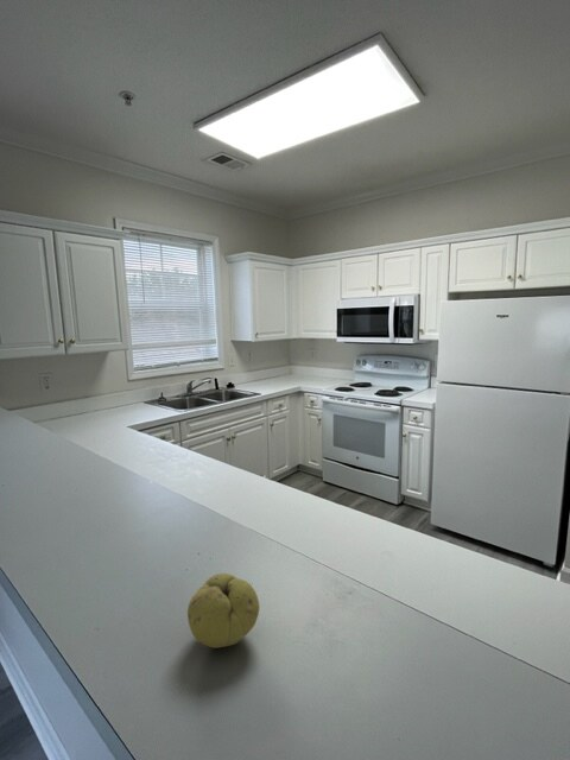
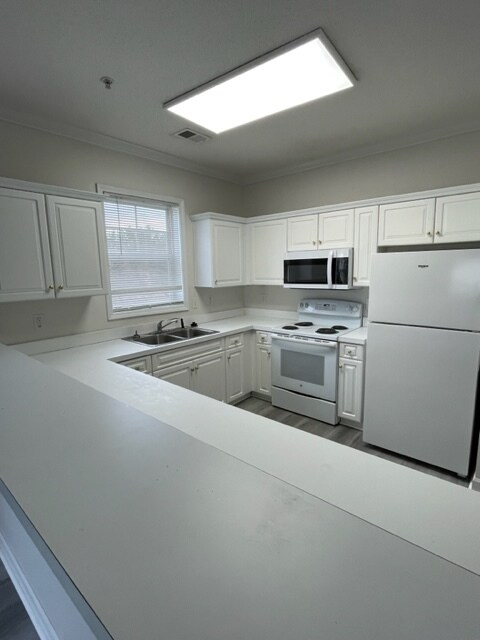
- fruit [186,572,261,650]
